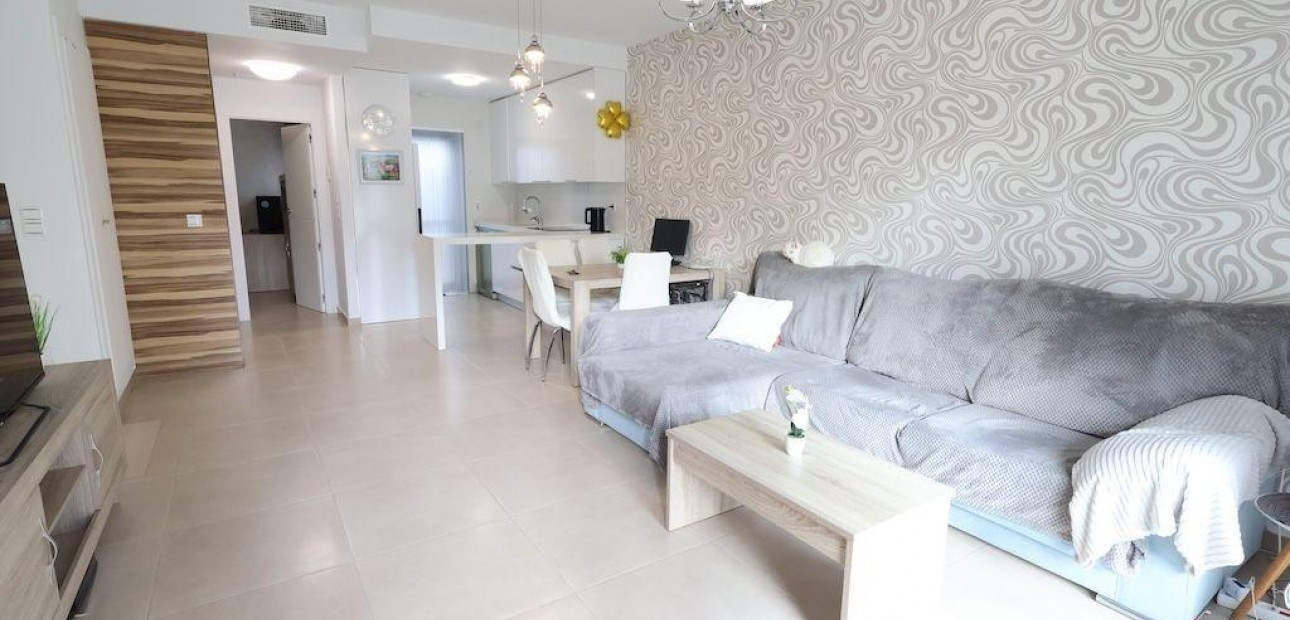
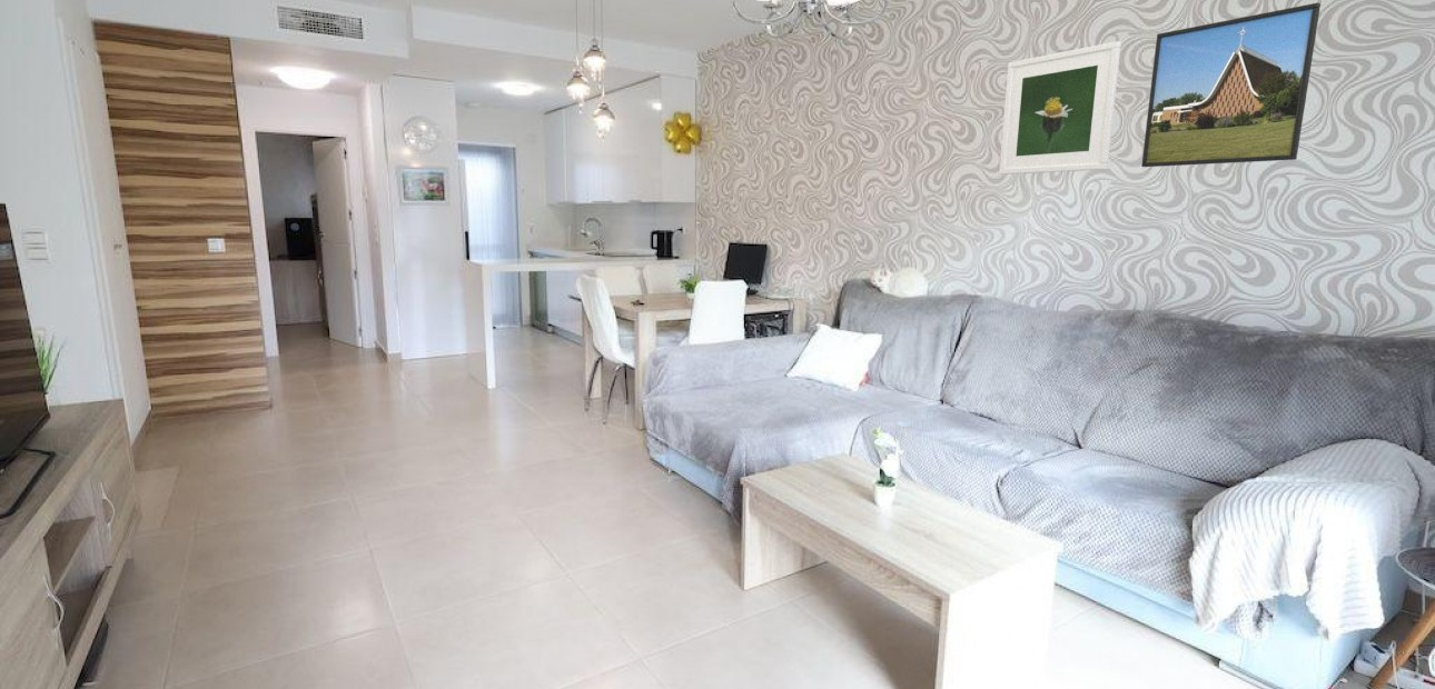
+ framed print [1140,1,1322,168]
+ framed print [998,40,1122,176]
